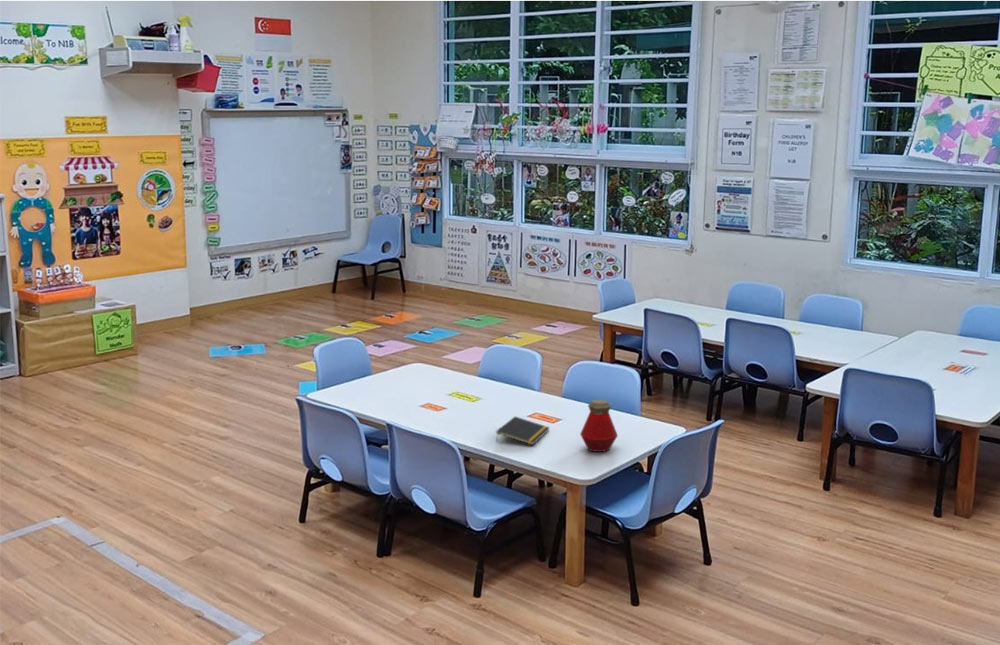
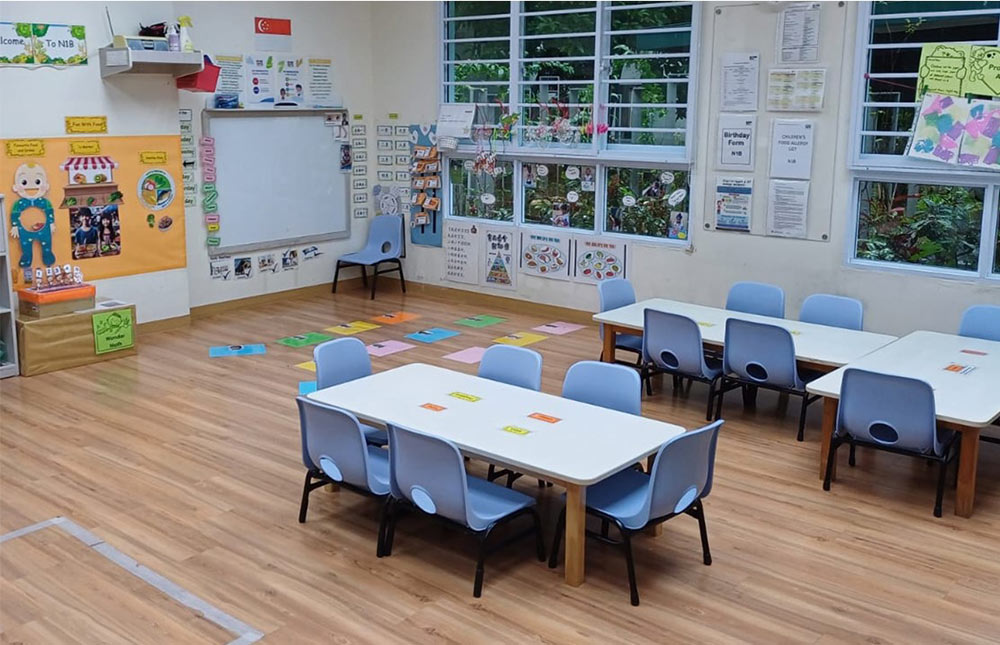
- notepad [495,416,551,446]
- bottle [579,399,619,453]
